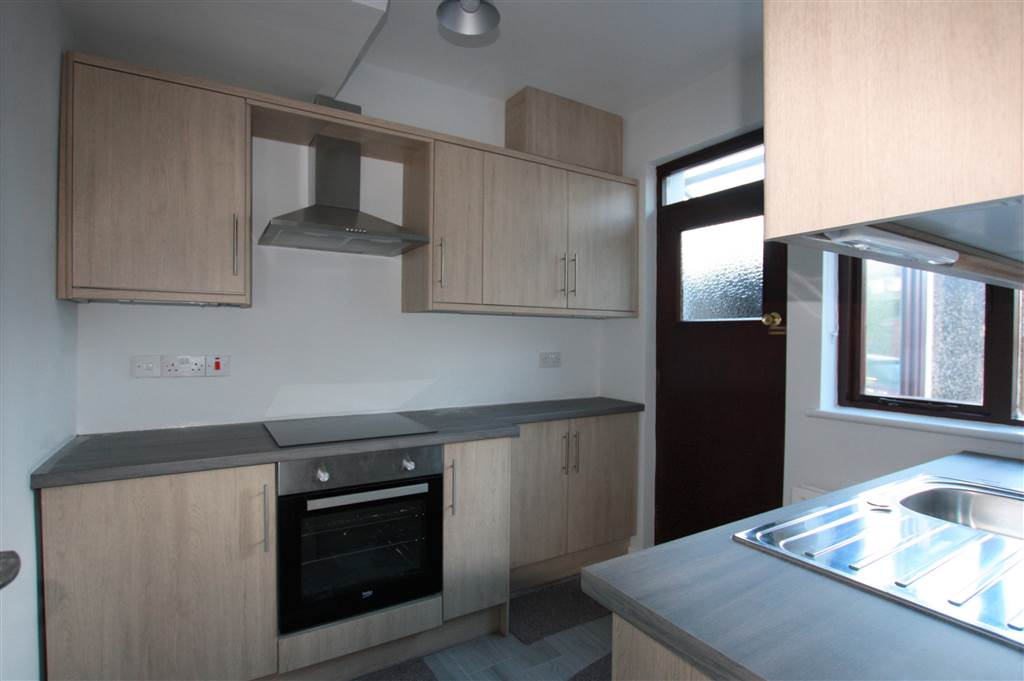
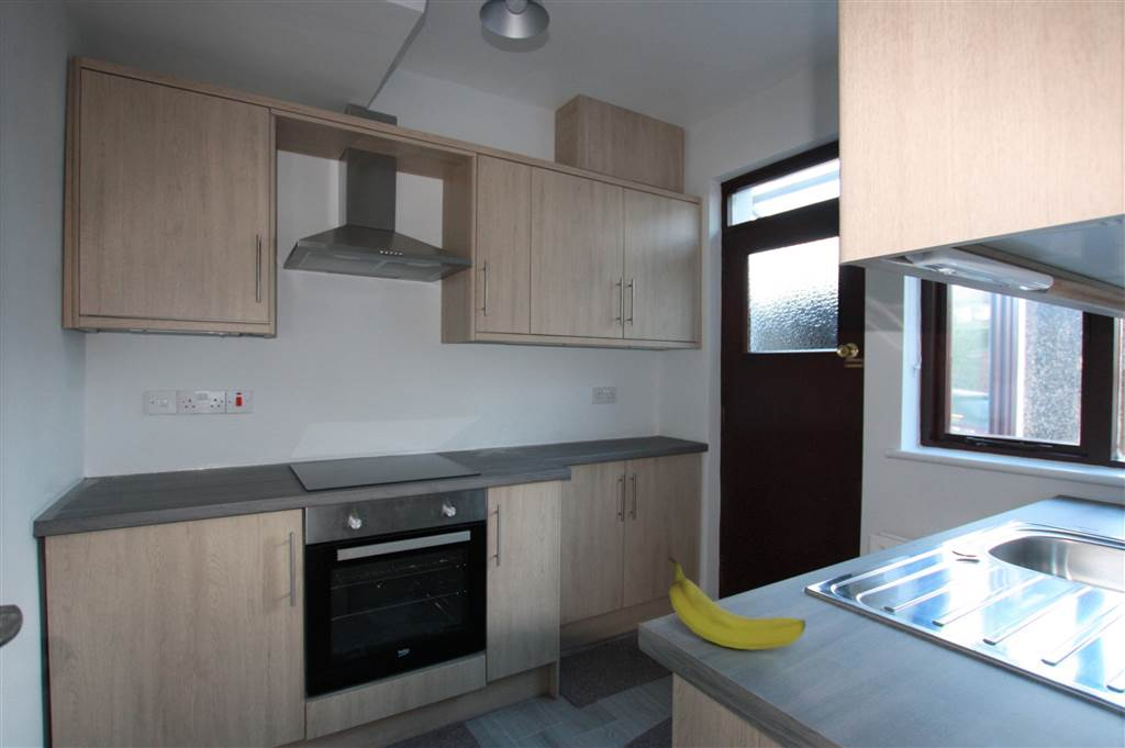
+ fruit [667,556,806,650]
